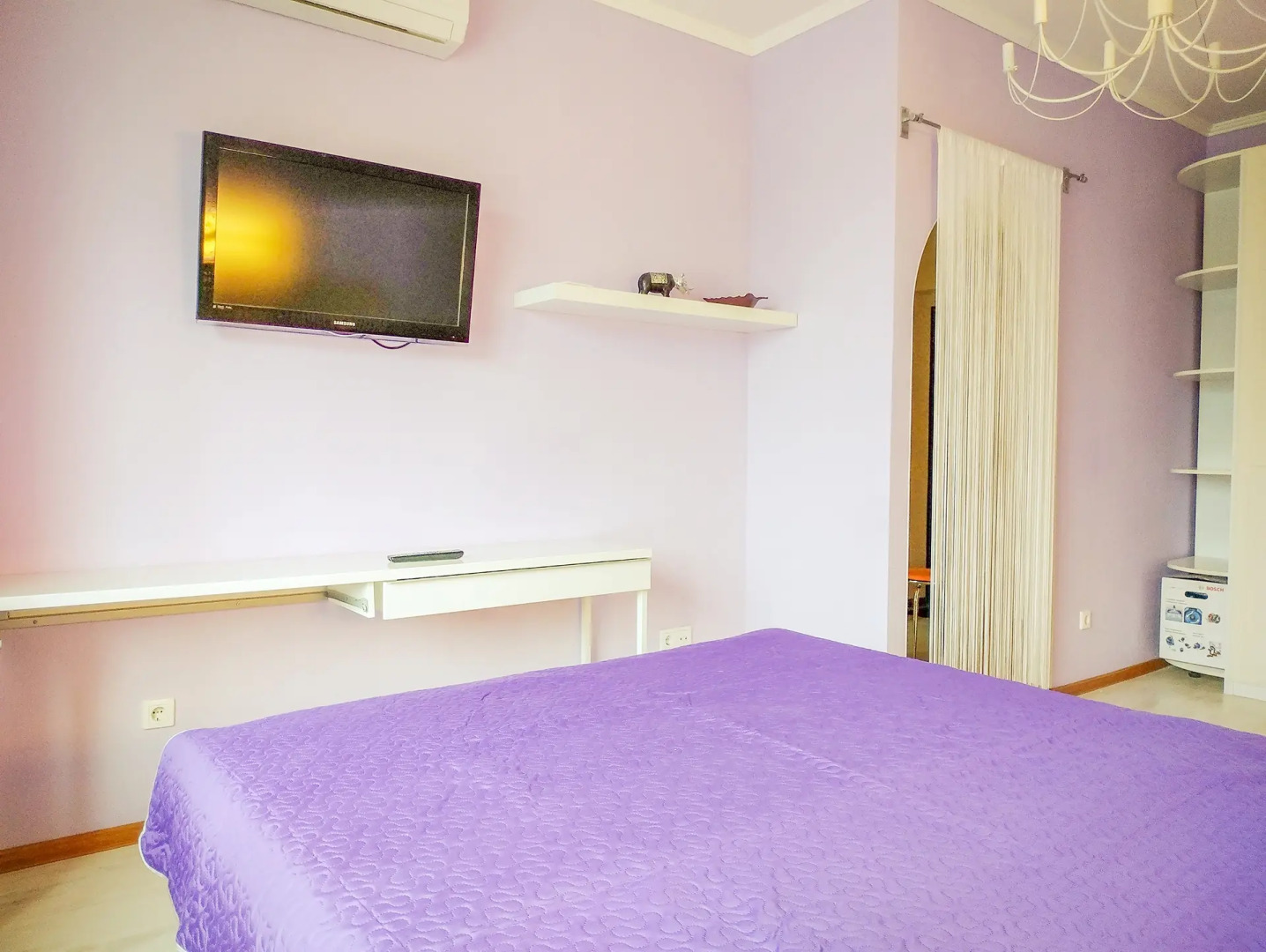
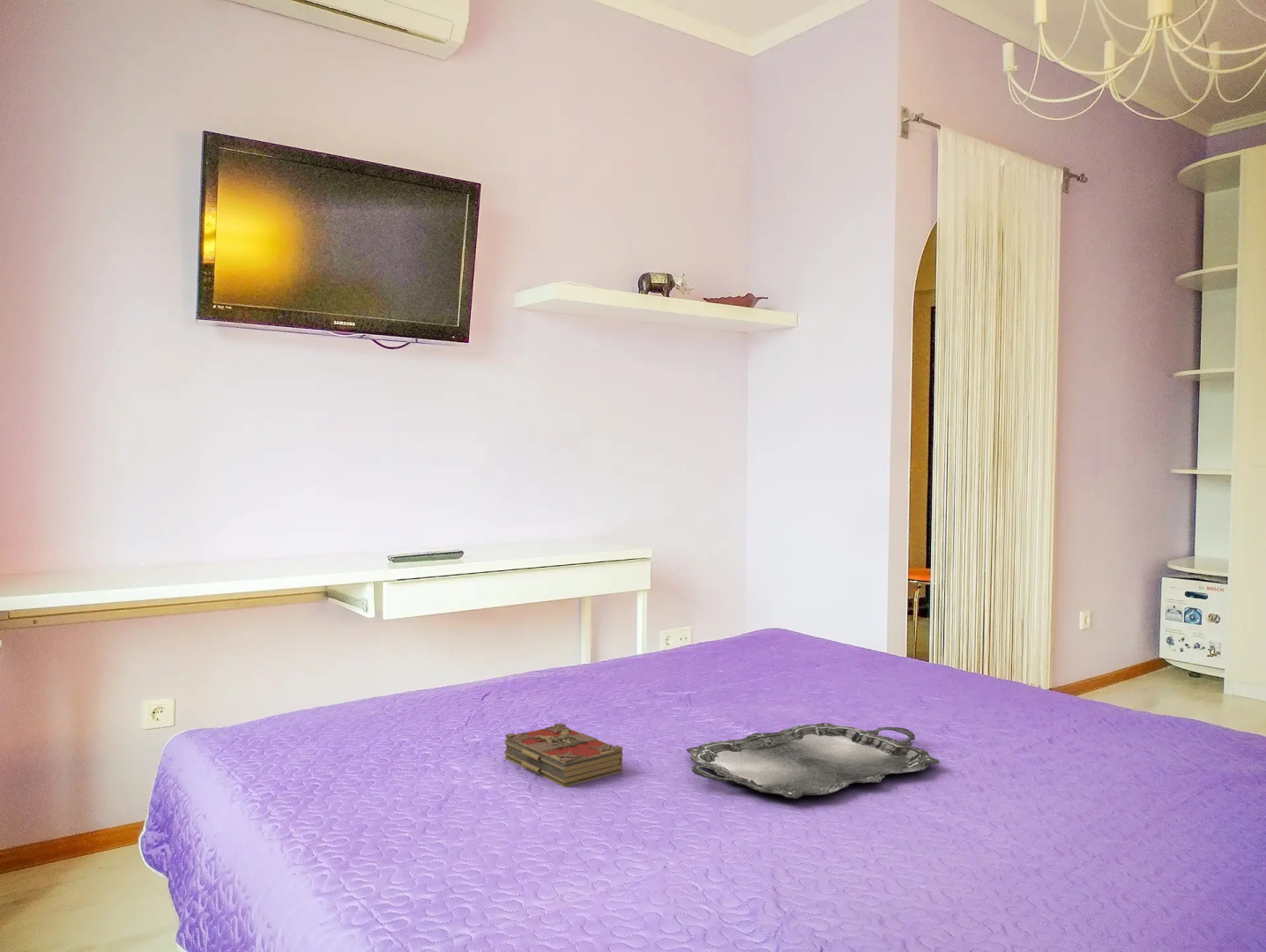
+ serving tray [685,722,941,800]
+ book [503,722,624,788]
